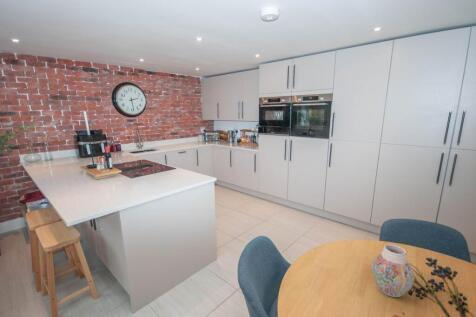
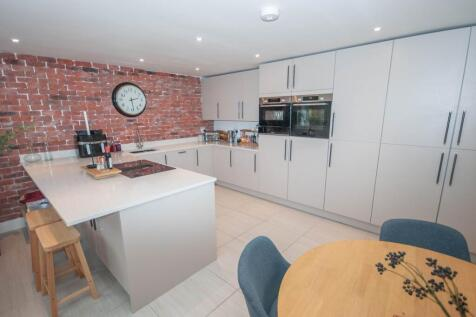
- vase [371,243,415,298]
